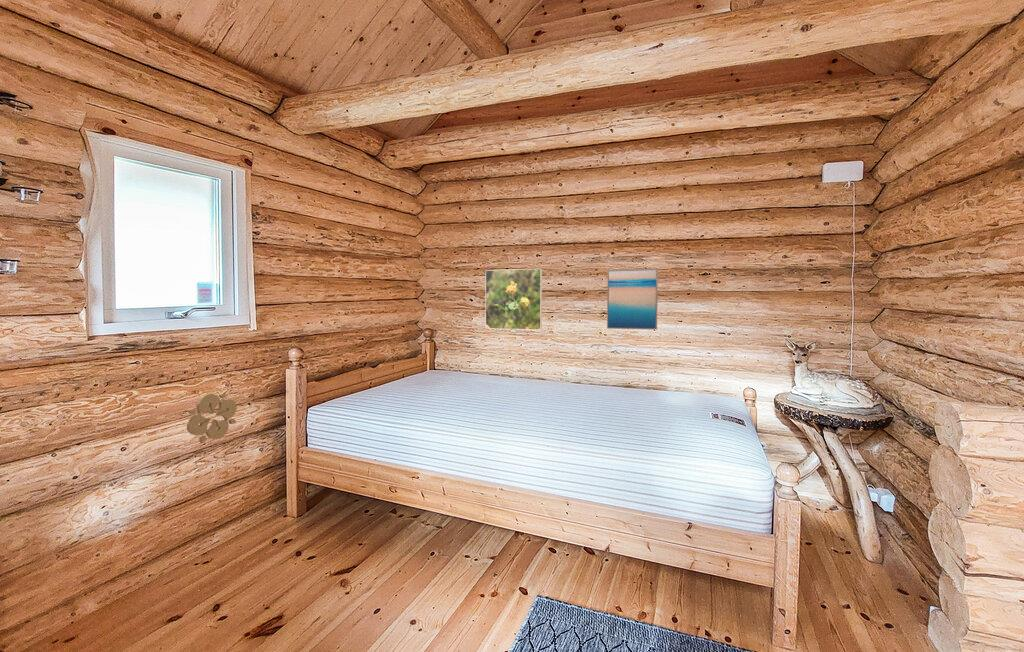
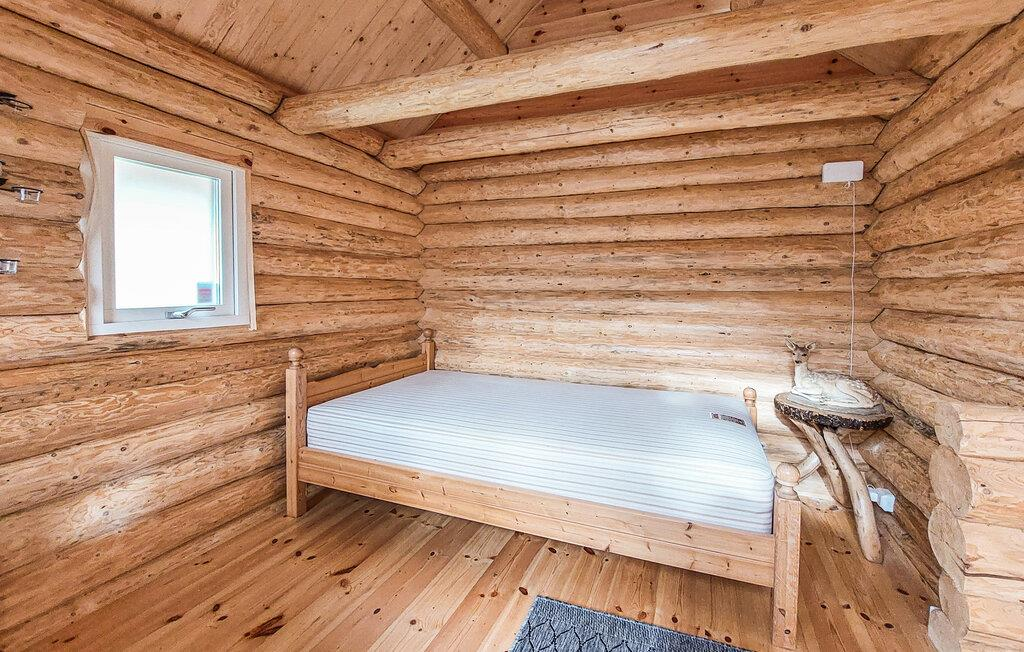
- wall ornament [186,390,238,444]
- wall art [606,268,659,330]
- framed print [484,268,543,331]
